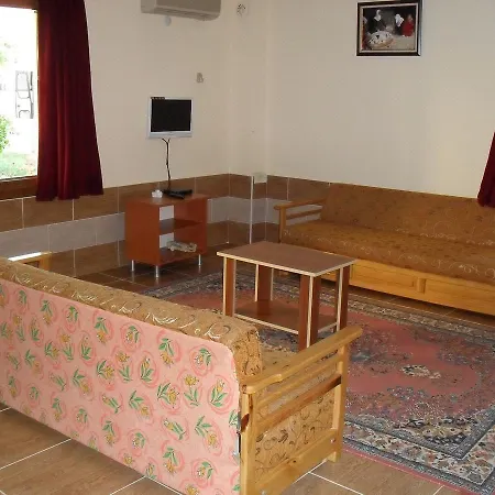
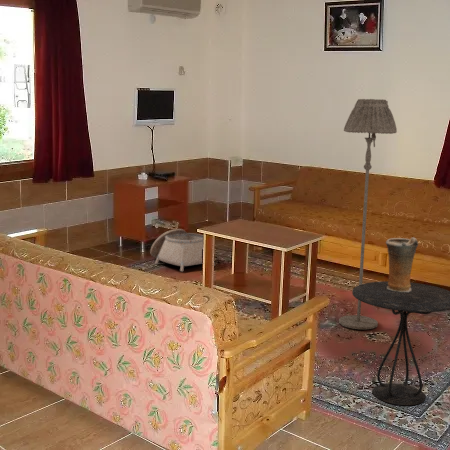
+ vase [385,236,419,292]
+ side table [351,280,450,406]
+ floor lamp [338,98,398,330]
+ basket [149,228,216,272]
